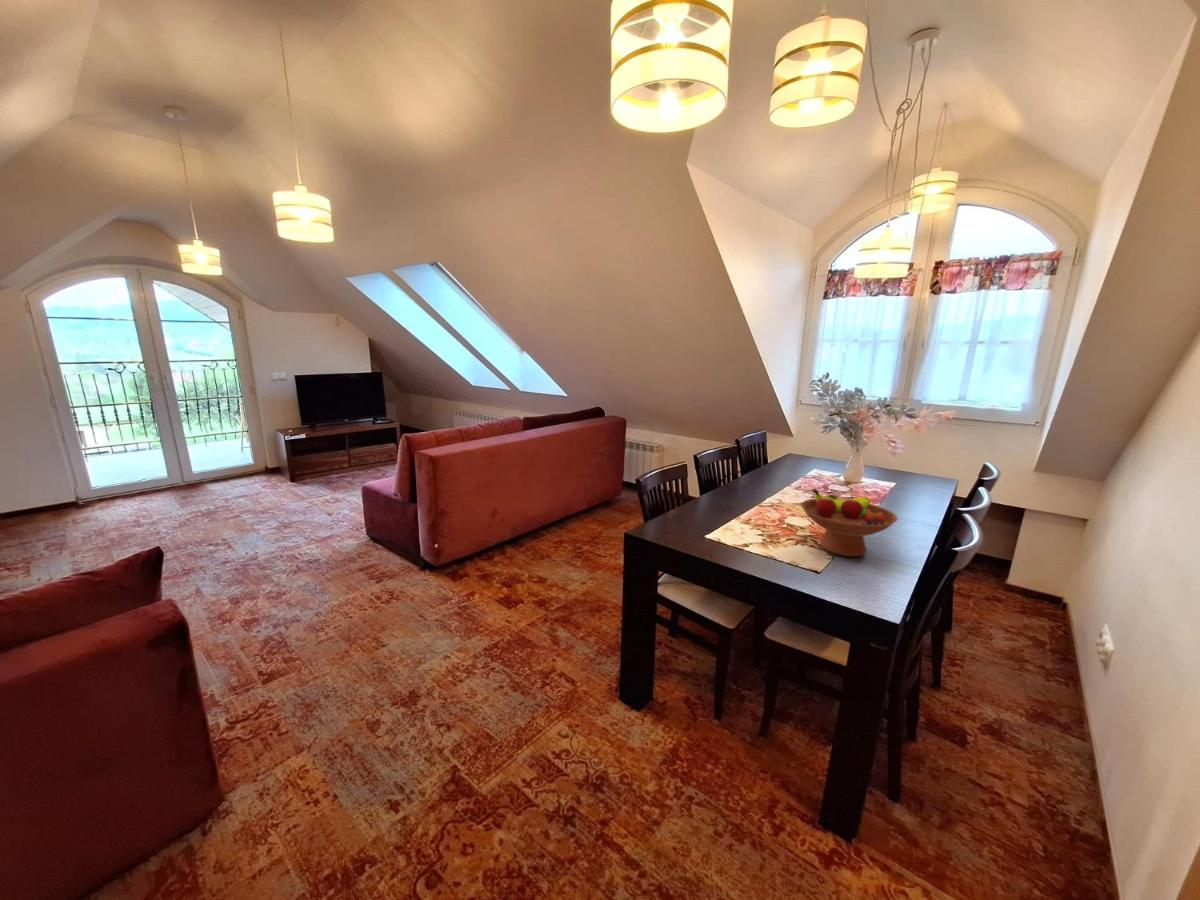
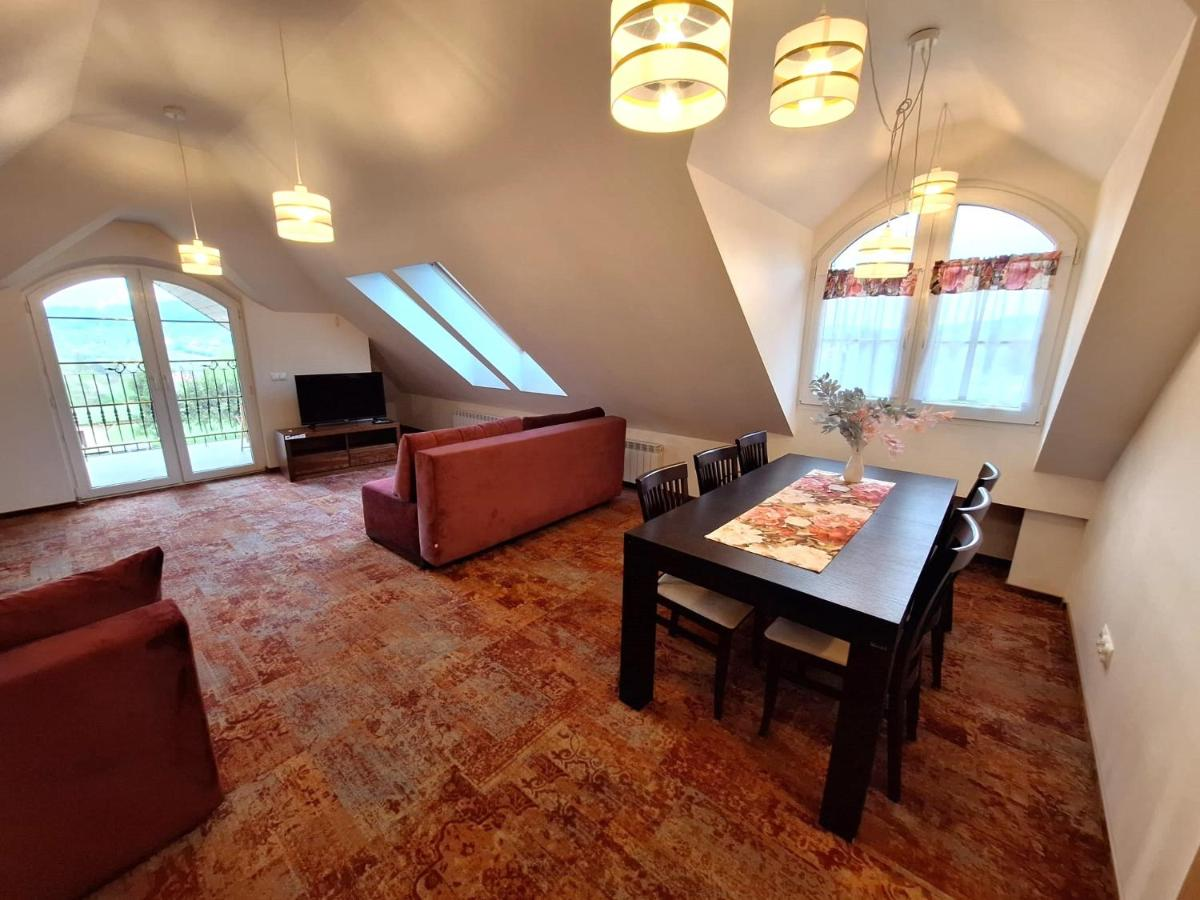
- fruit bowl [800,487,898,558]
